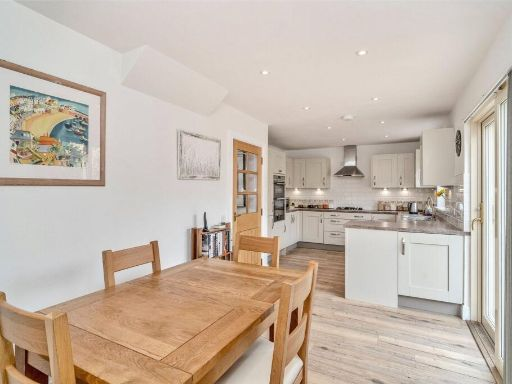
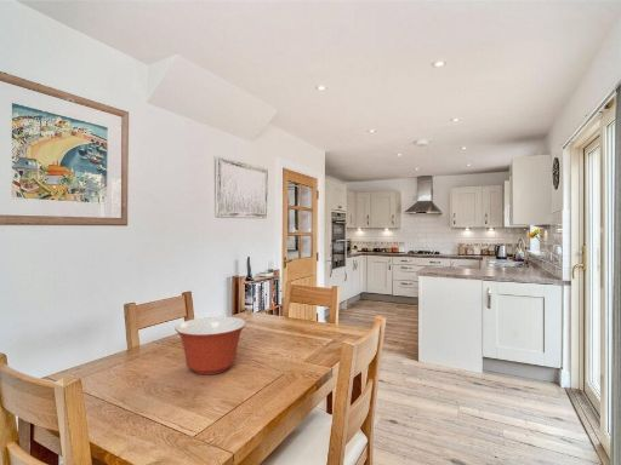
+ mixing bowl [173,315,247,375]
